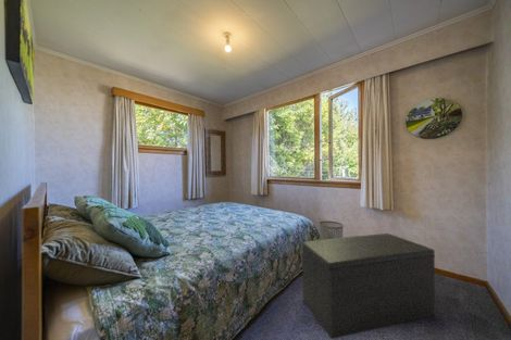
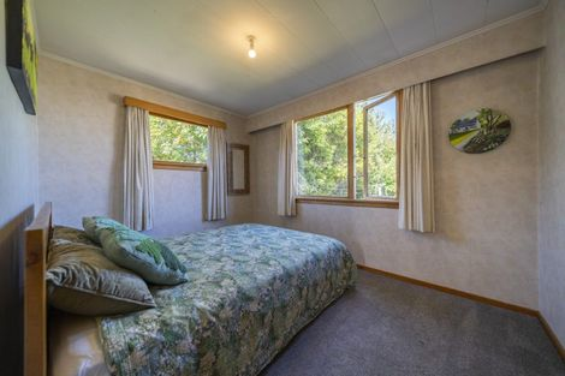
- bench [301,232,436,340]
- waste bin [319,221,345,240]
